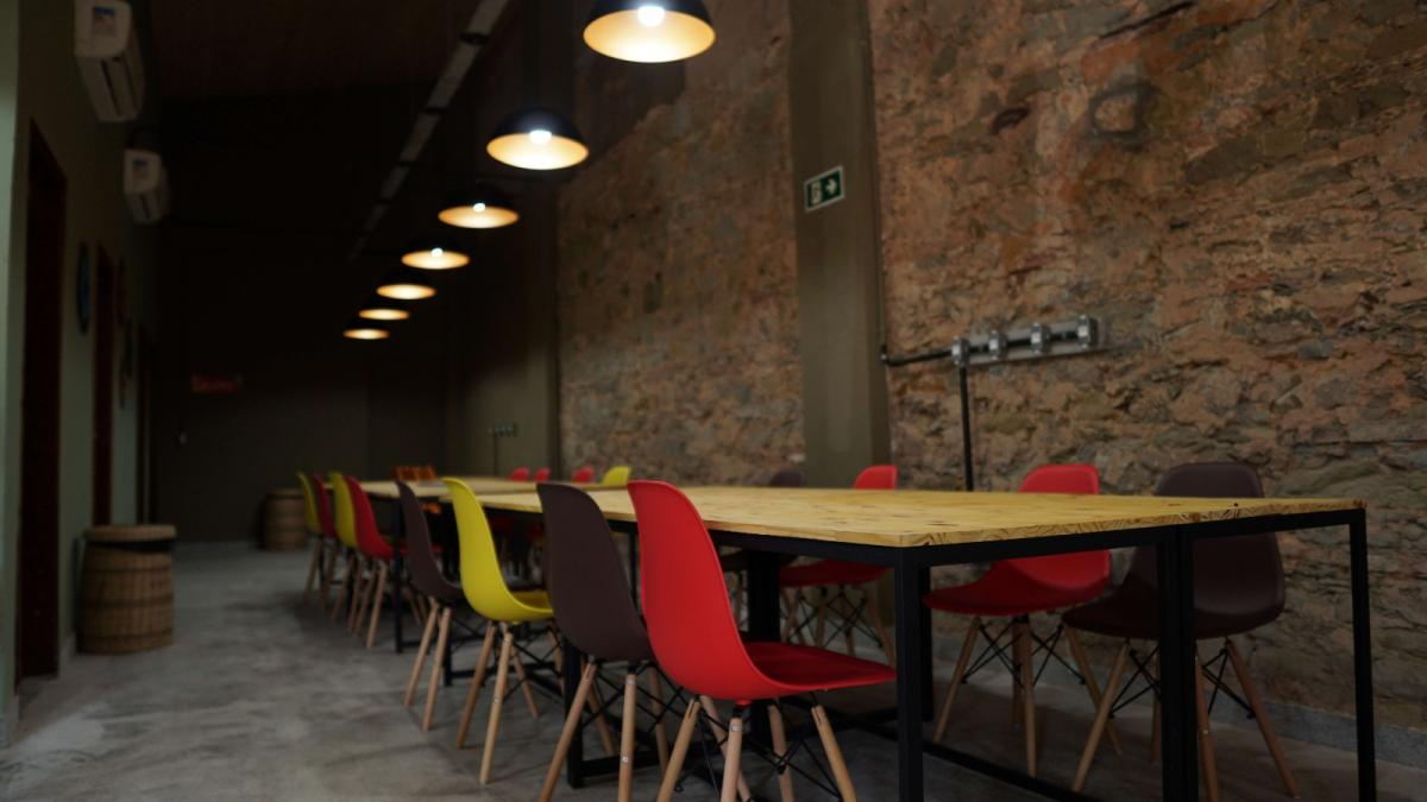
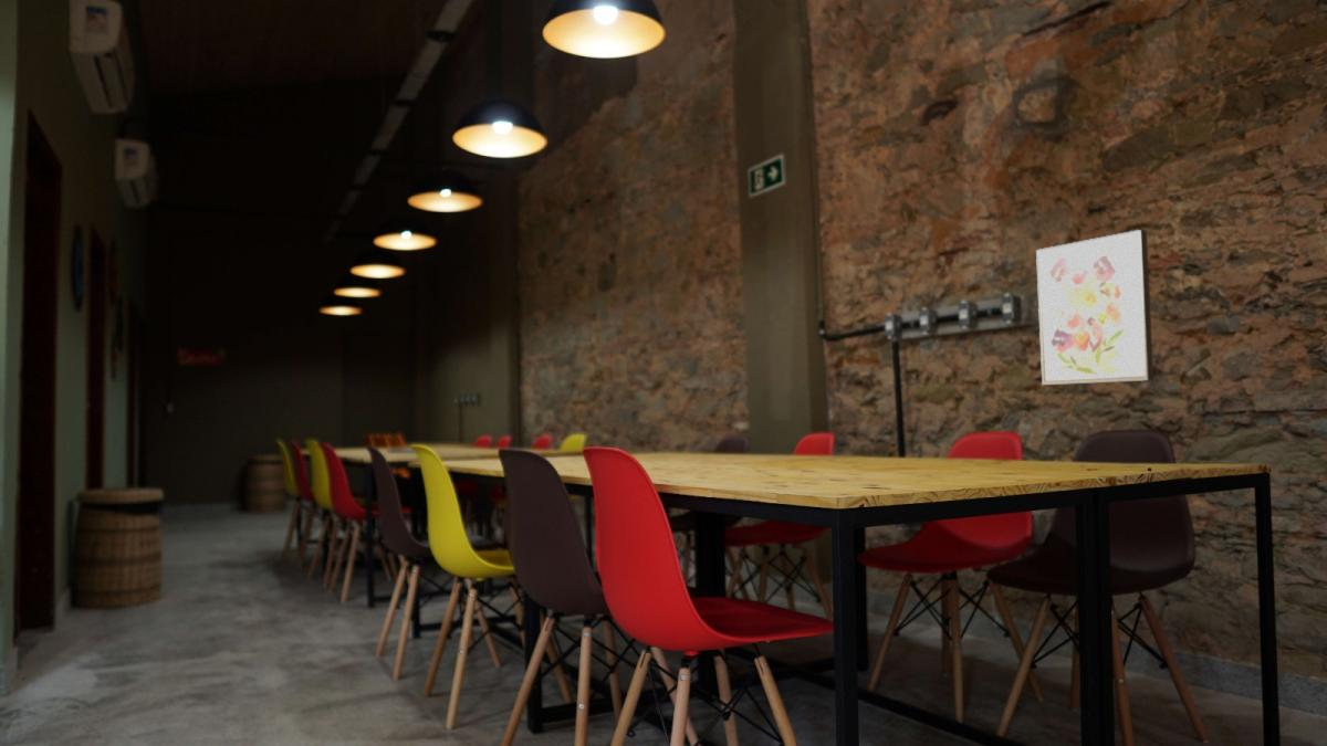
+ wall art [1035,229,1154,386]
